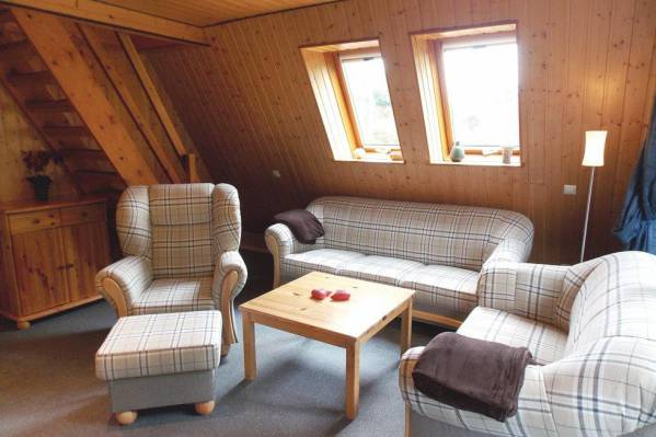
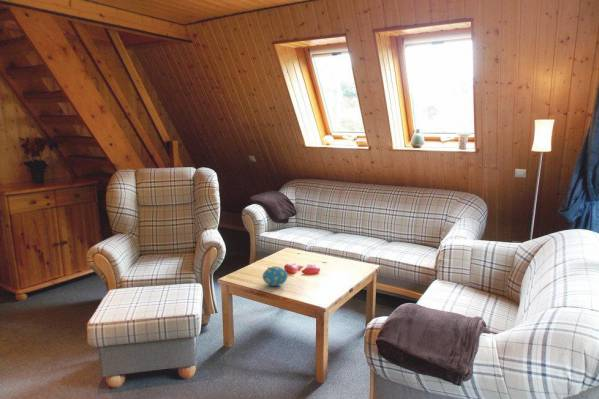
+ decorative egg [261,265,289,287]
